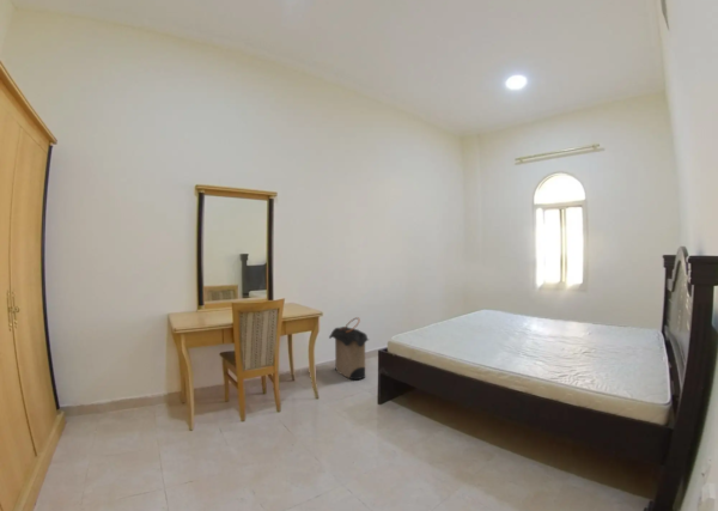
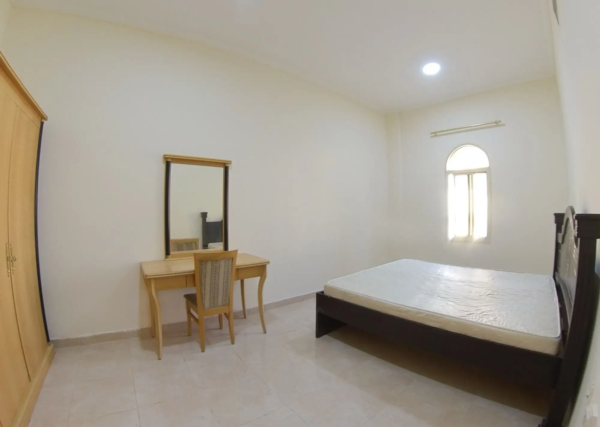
- laundry hamper [328,316,370,381]
